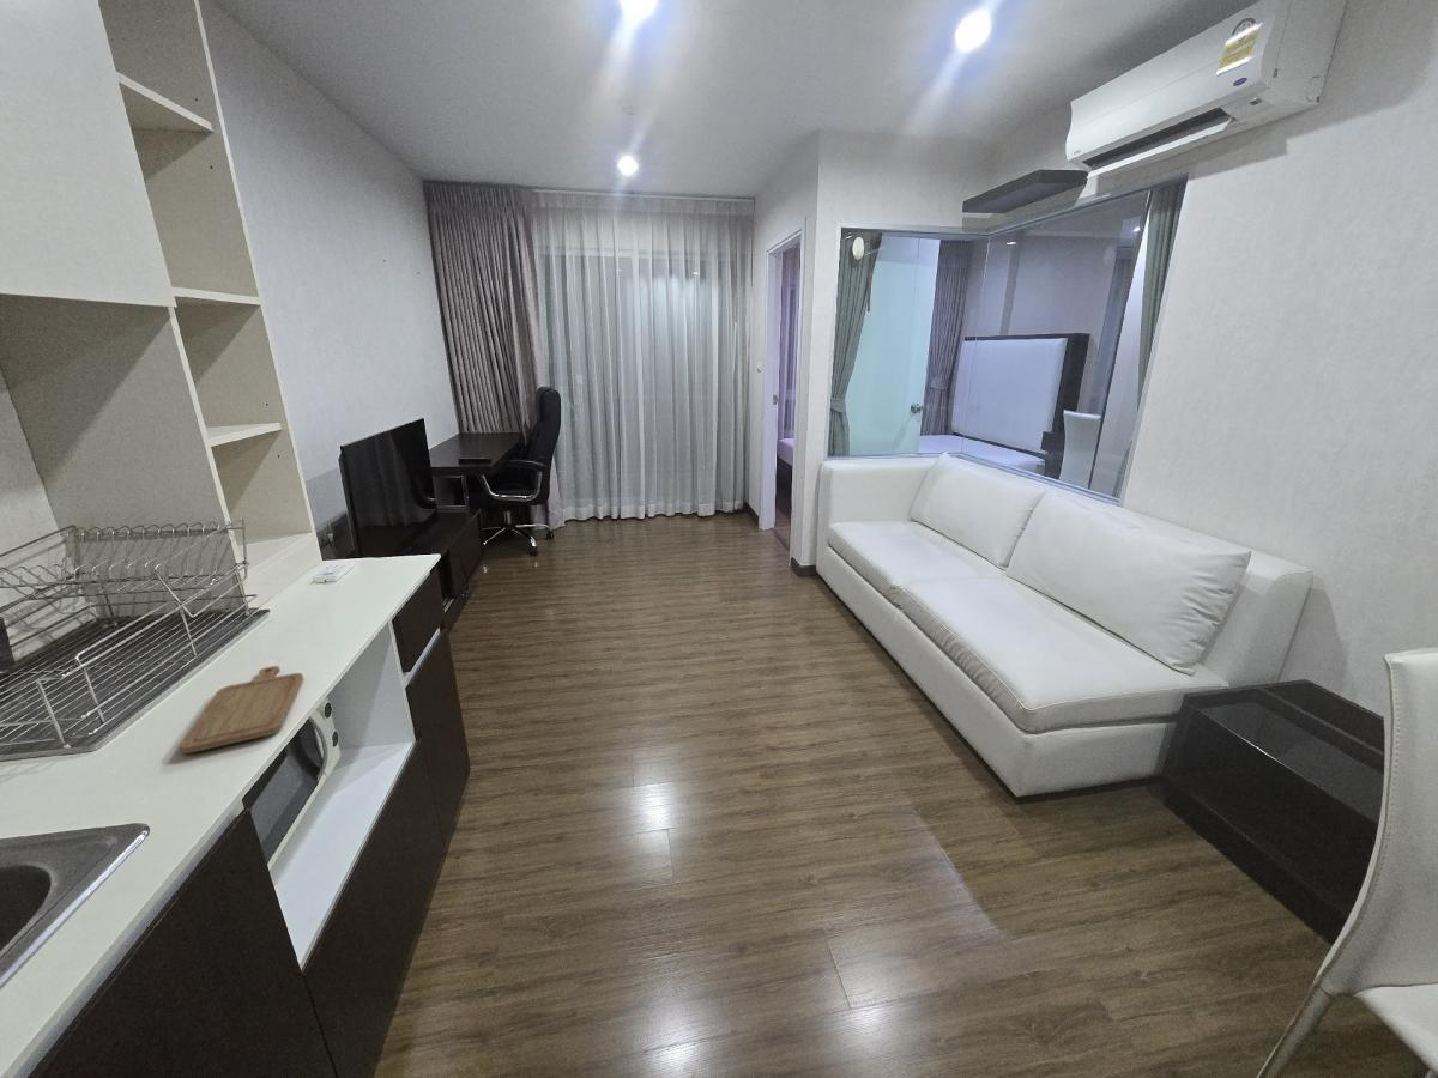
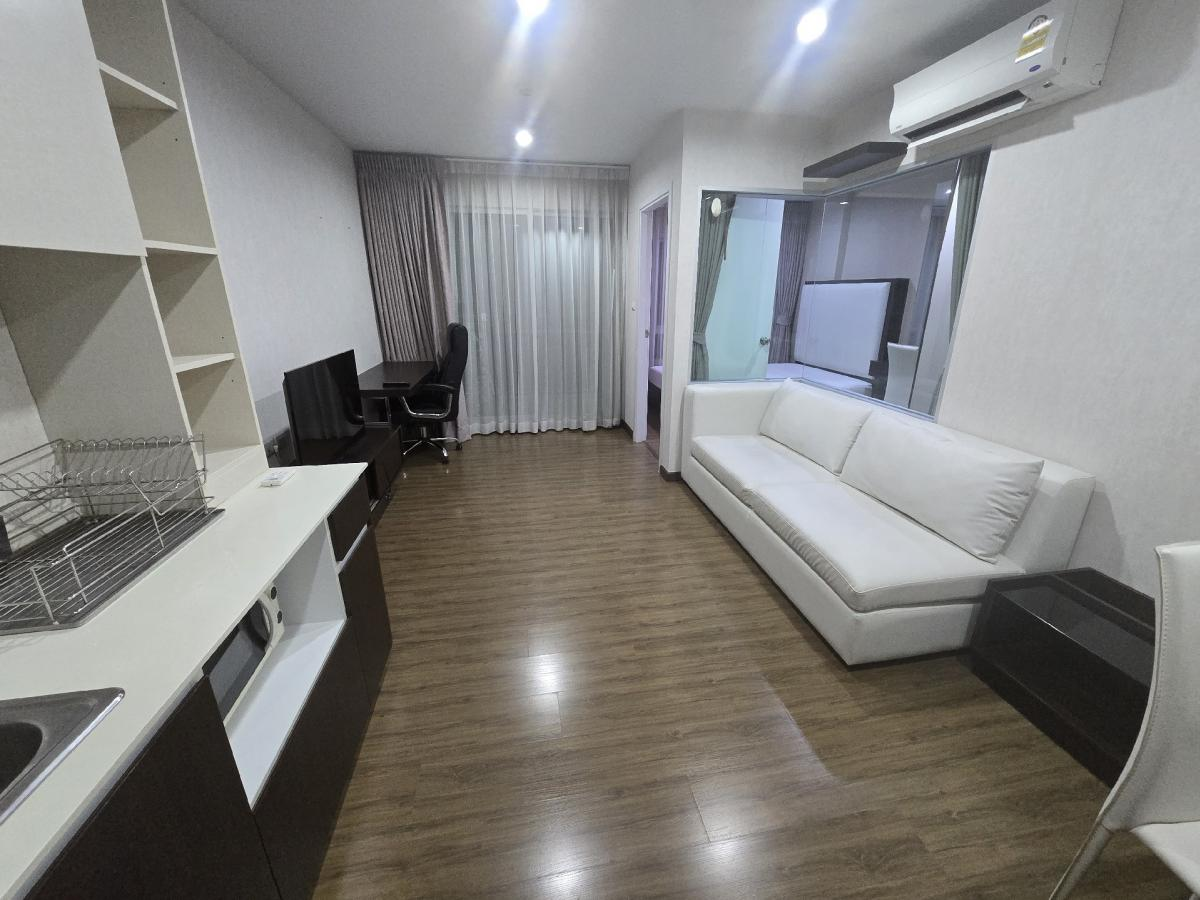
- chopping board [179,665,304,755]
